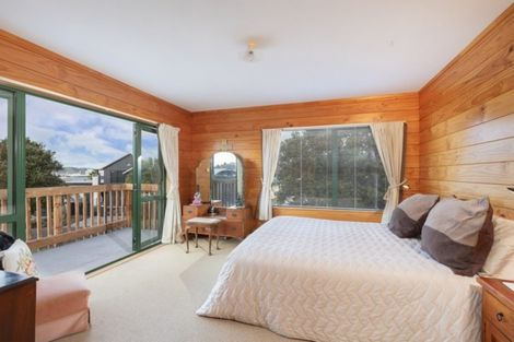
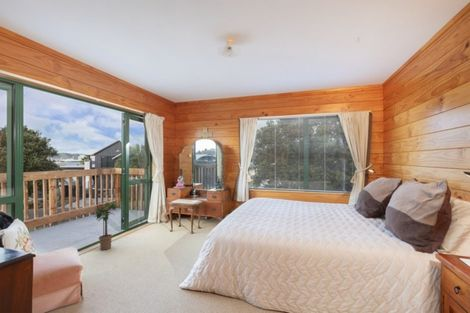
+ potted plant [93,200,121,251]
